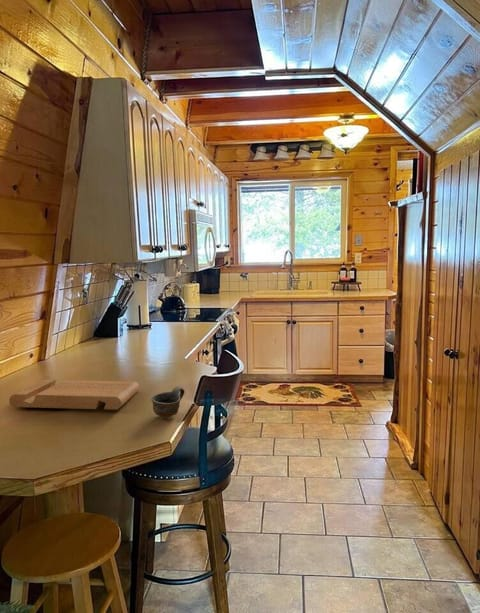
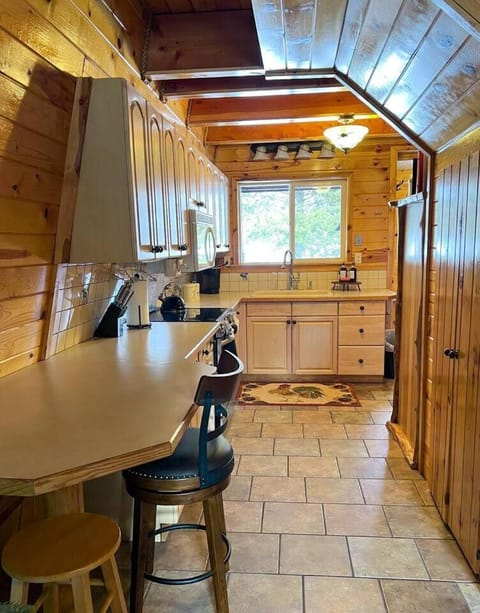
- cup [151,386,185,419]
- cutting board [8,378,140,411]
